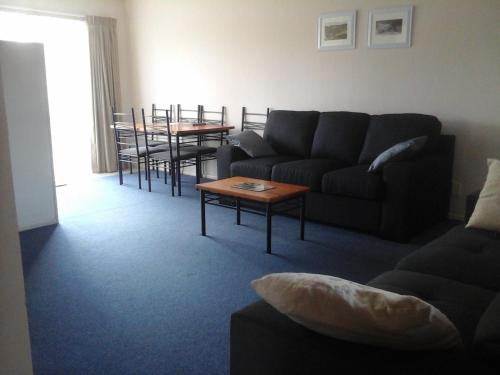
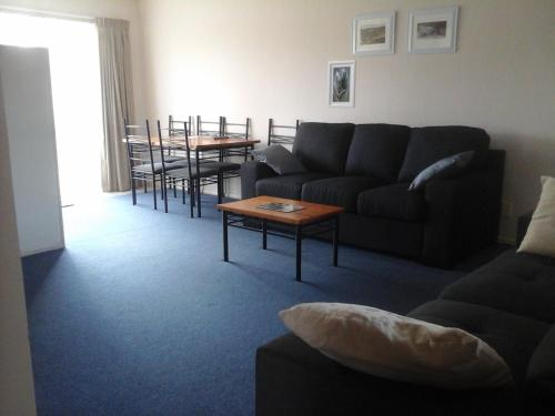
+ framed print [326,59,357,109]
